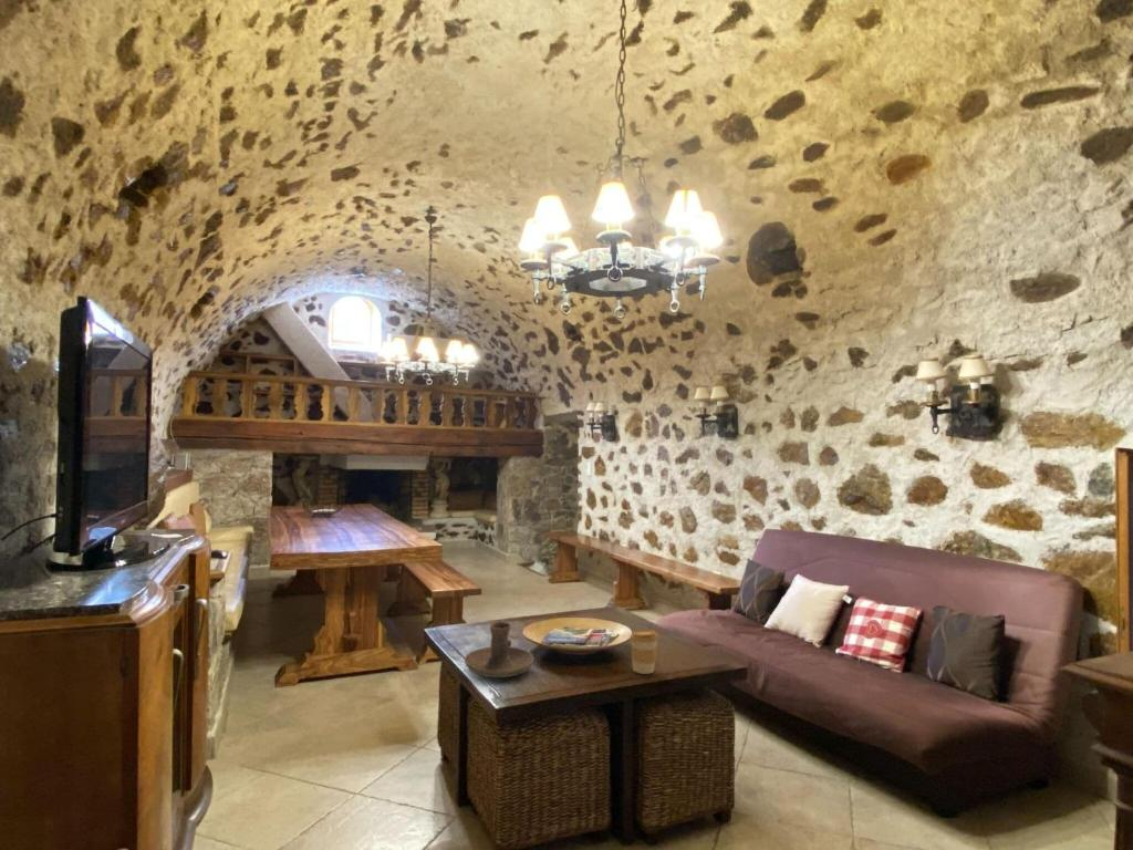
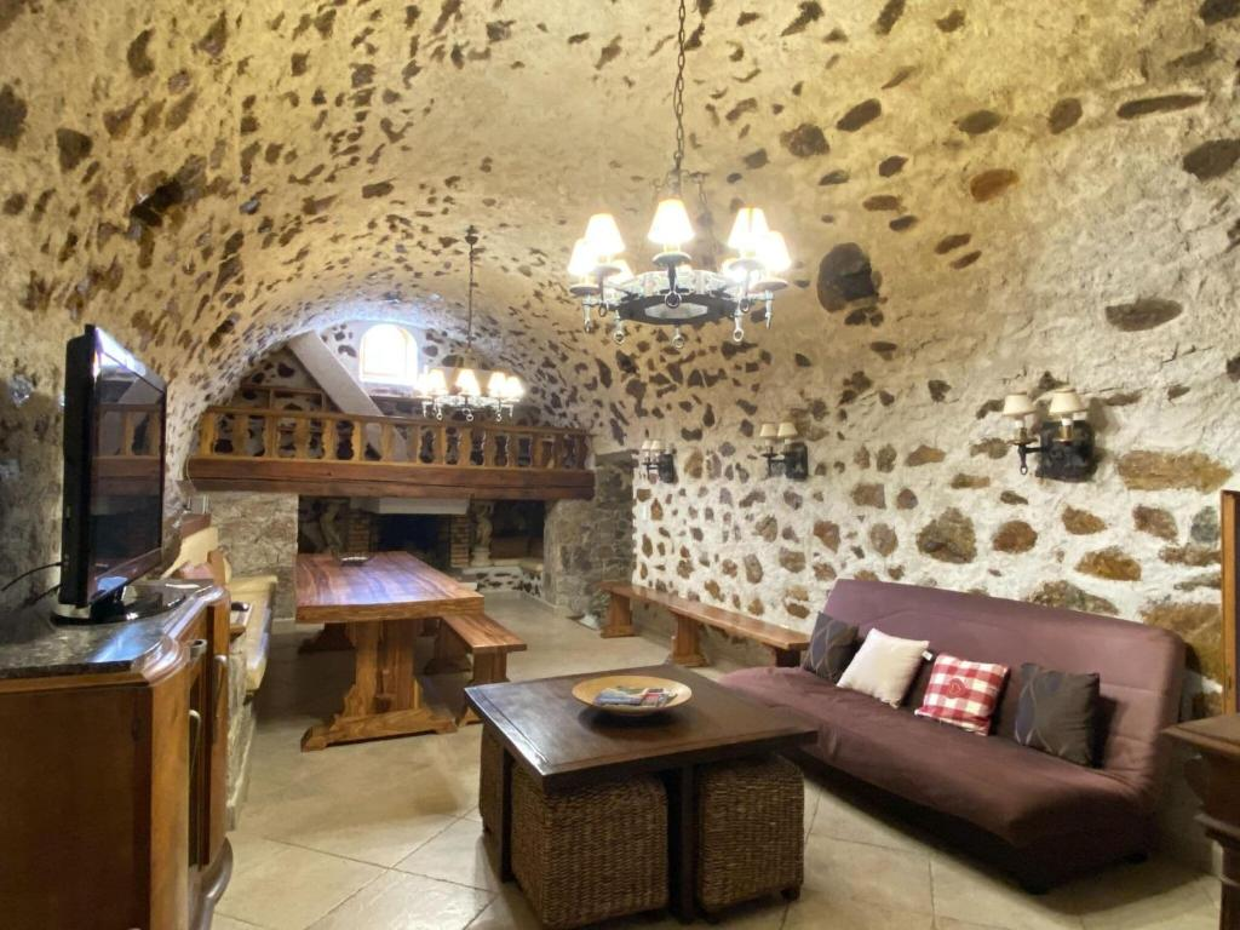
- candle holder [464,621,534,678]
- coffee cup [630,629,659,675]
